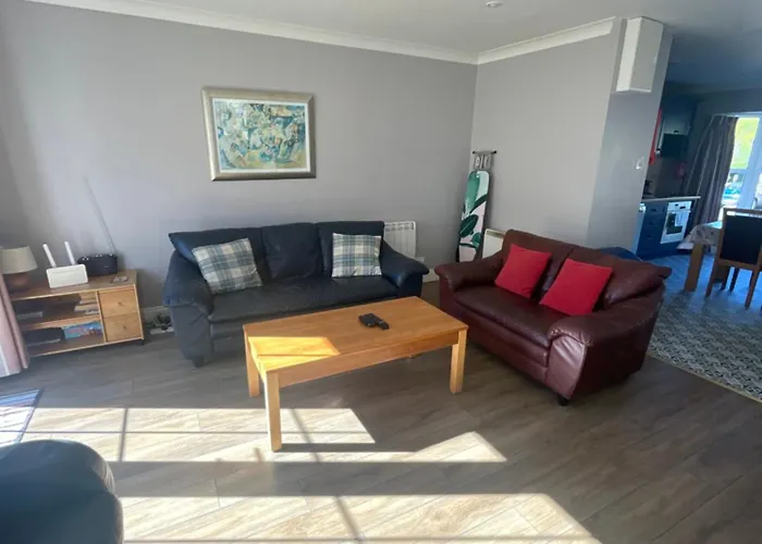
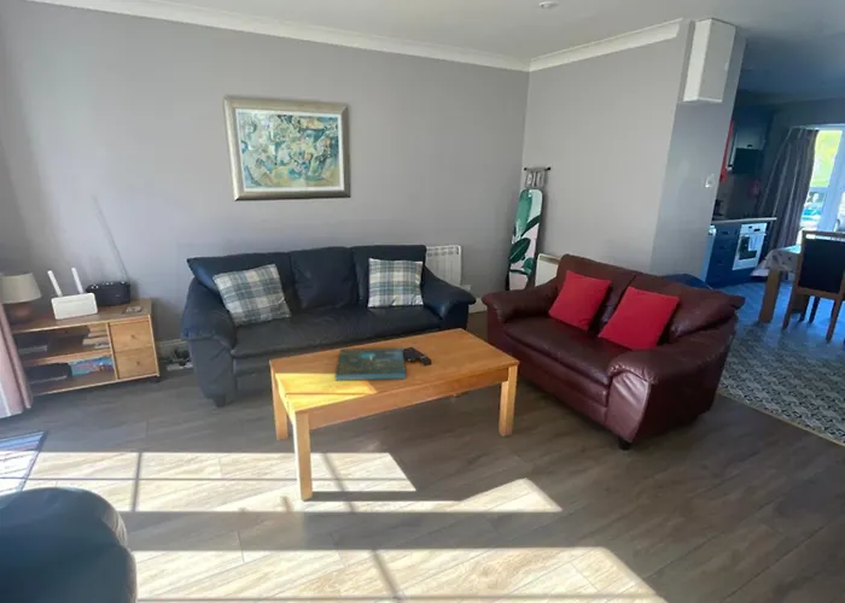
+ board game [334,347,407,381]
